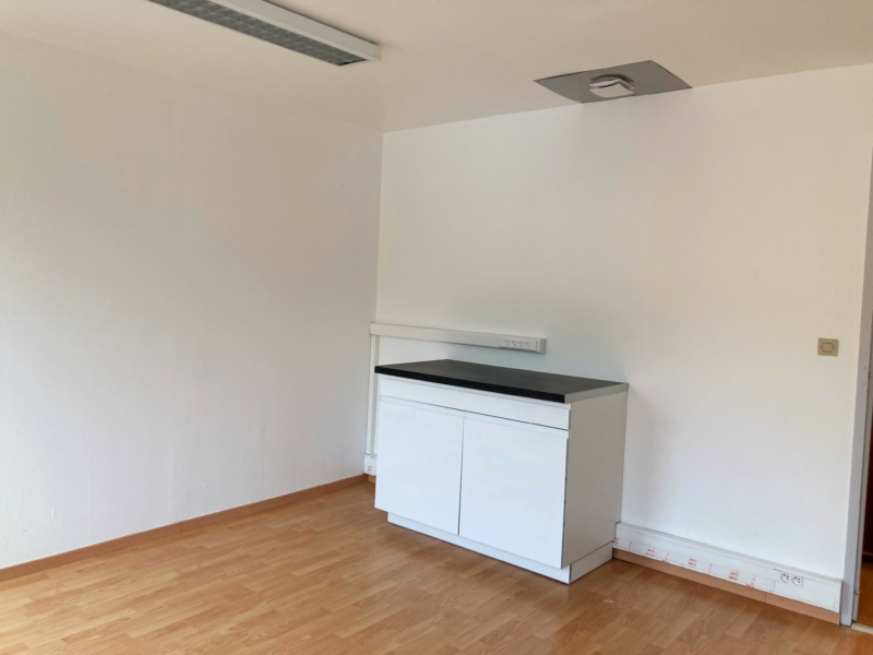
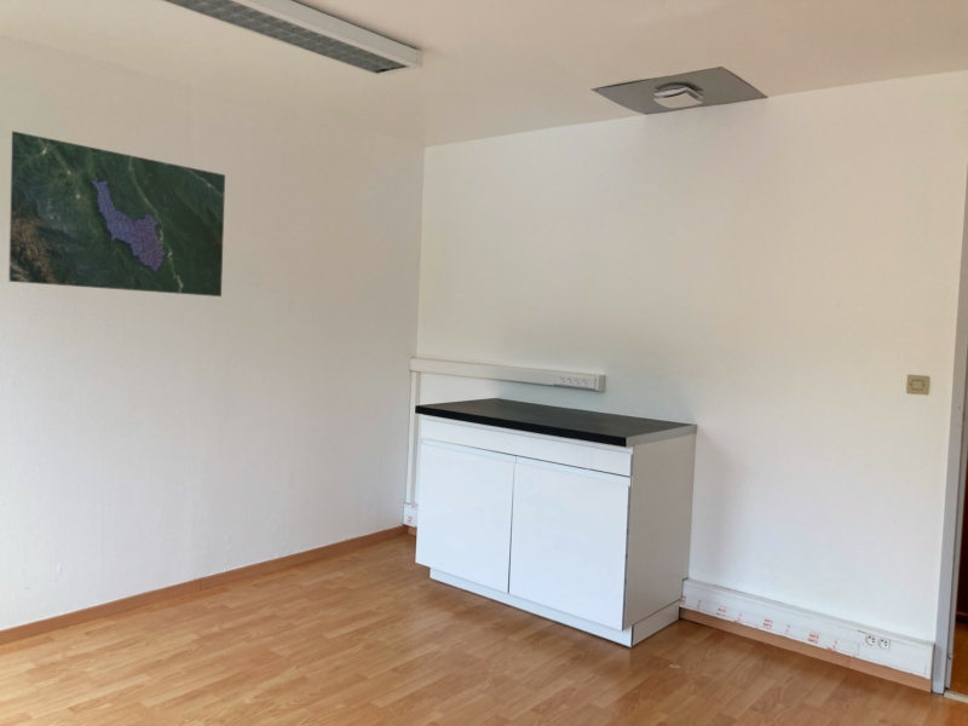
+ map [7,129,226,298]
